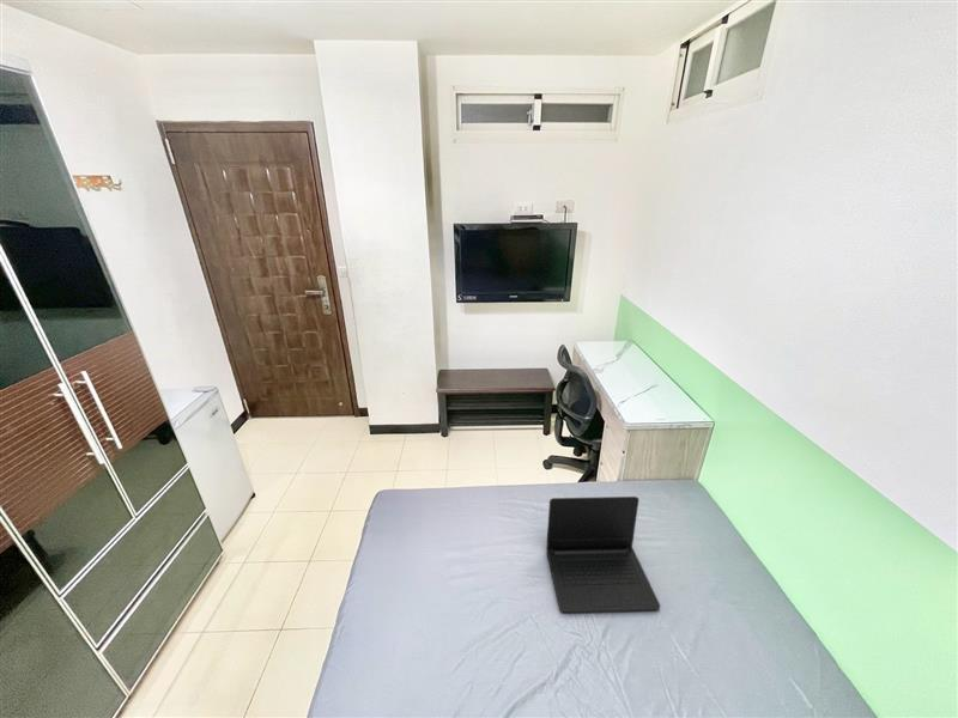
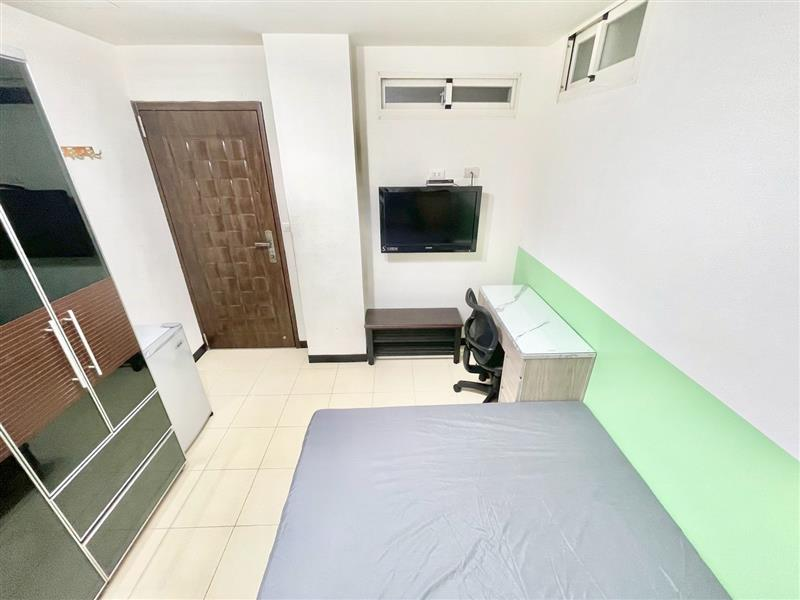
- laptop [545,495,661,614]
